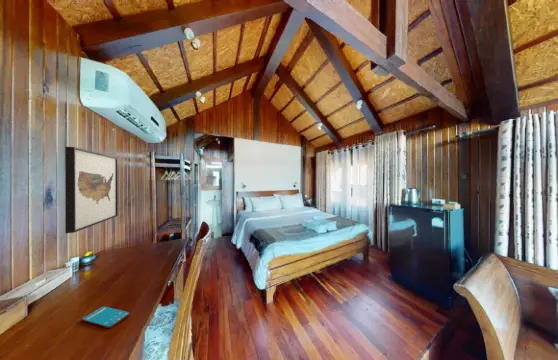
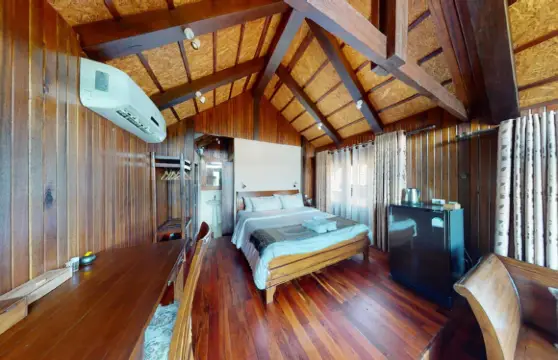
- wall art [64,146,119,234]
- smartphone [81,305,131,329]
